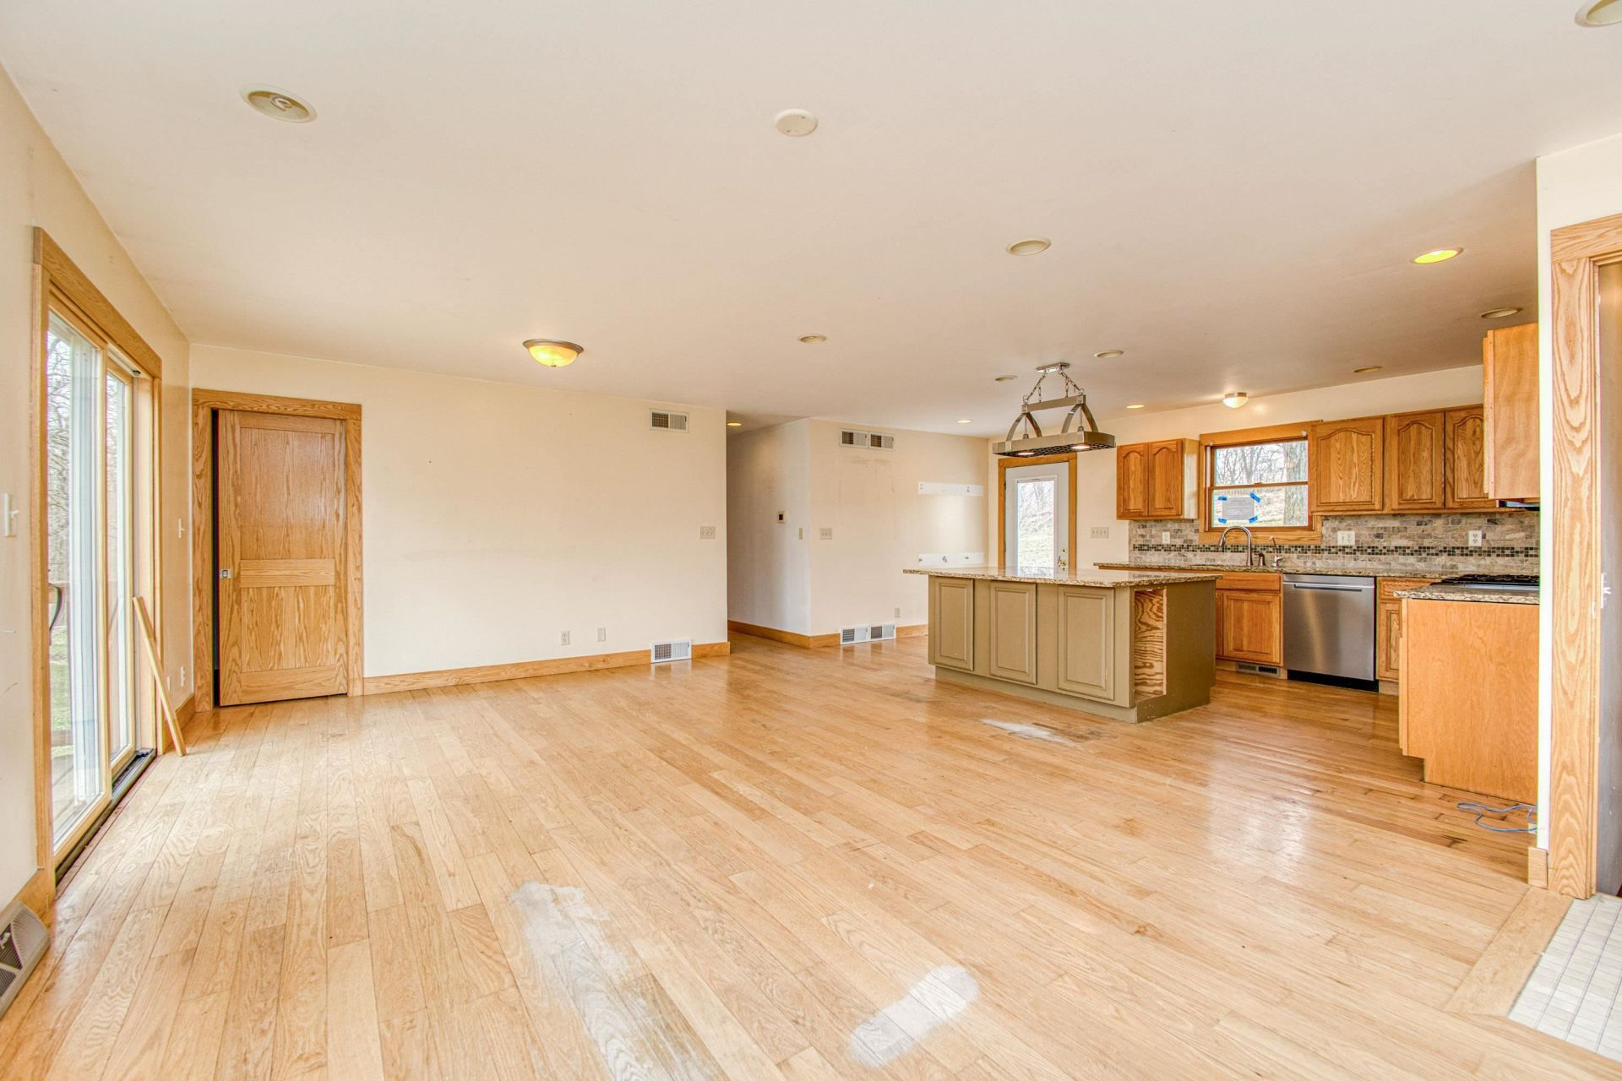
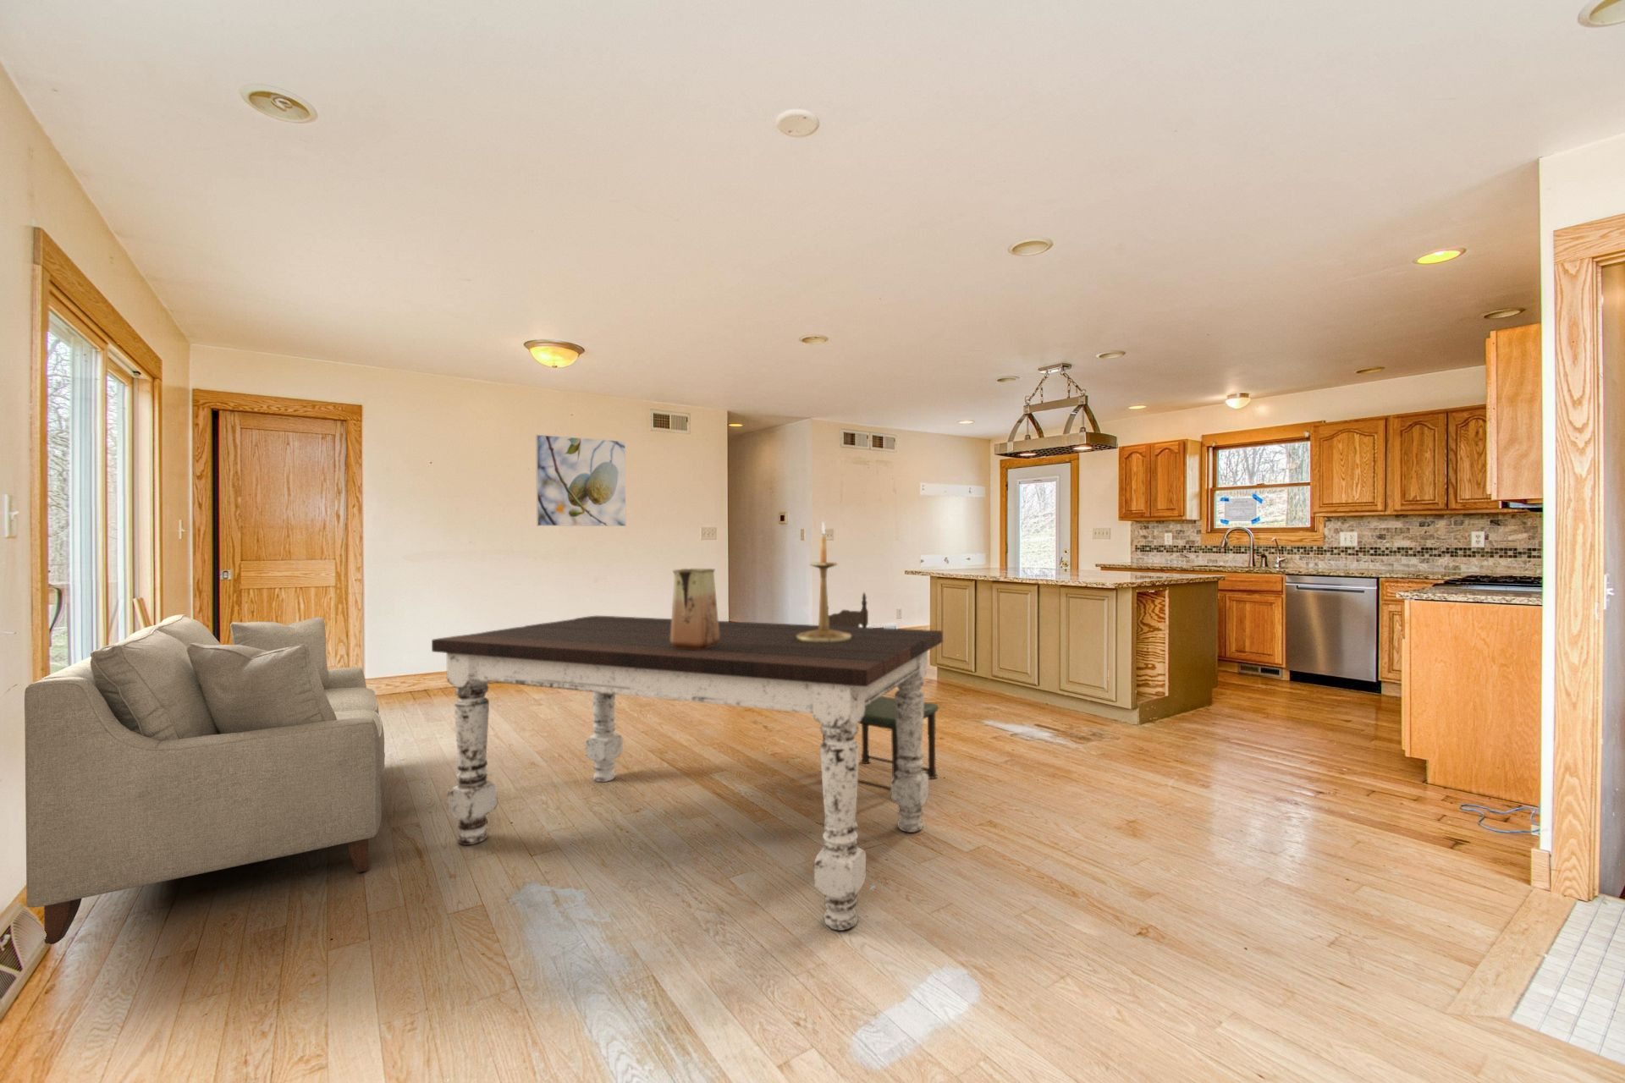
+ dining chair [822,591,939,798]
+ candlestick [797,520,850,642]
+ dining table [430,615,943,932]
+ sofa [24,613,386,945]
+ vase [670,568,719,650]
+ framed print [534,434,628,527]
